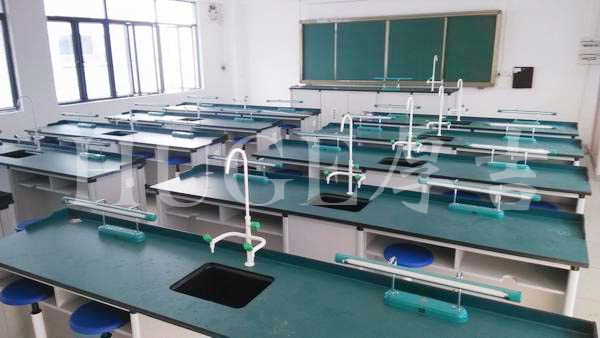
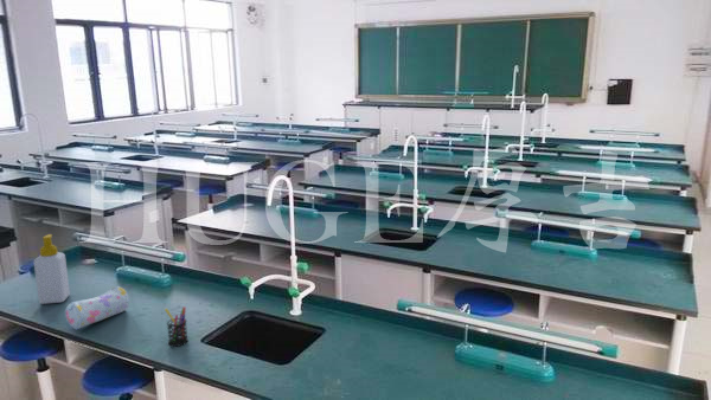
+ soap bottle [32,233,71,305]
+ pencil case [64,285,130,330]
+ pen holder [164,305,190,348]
